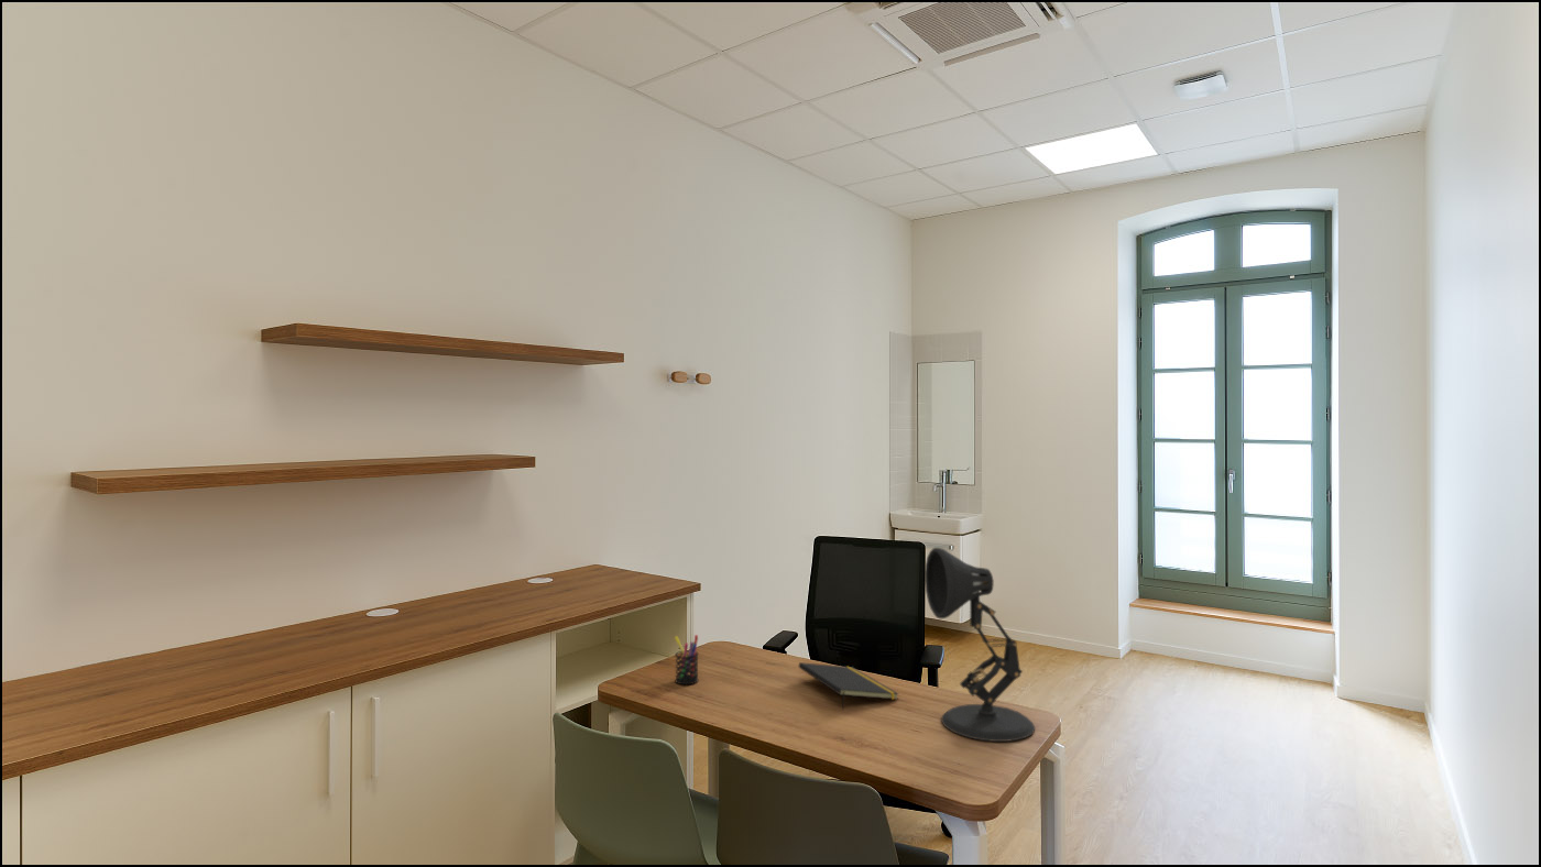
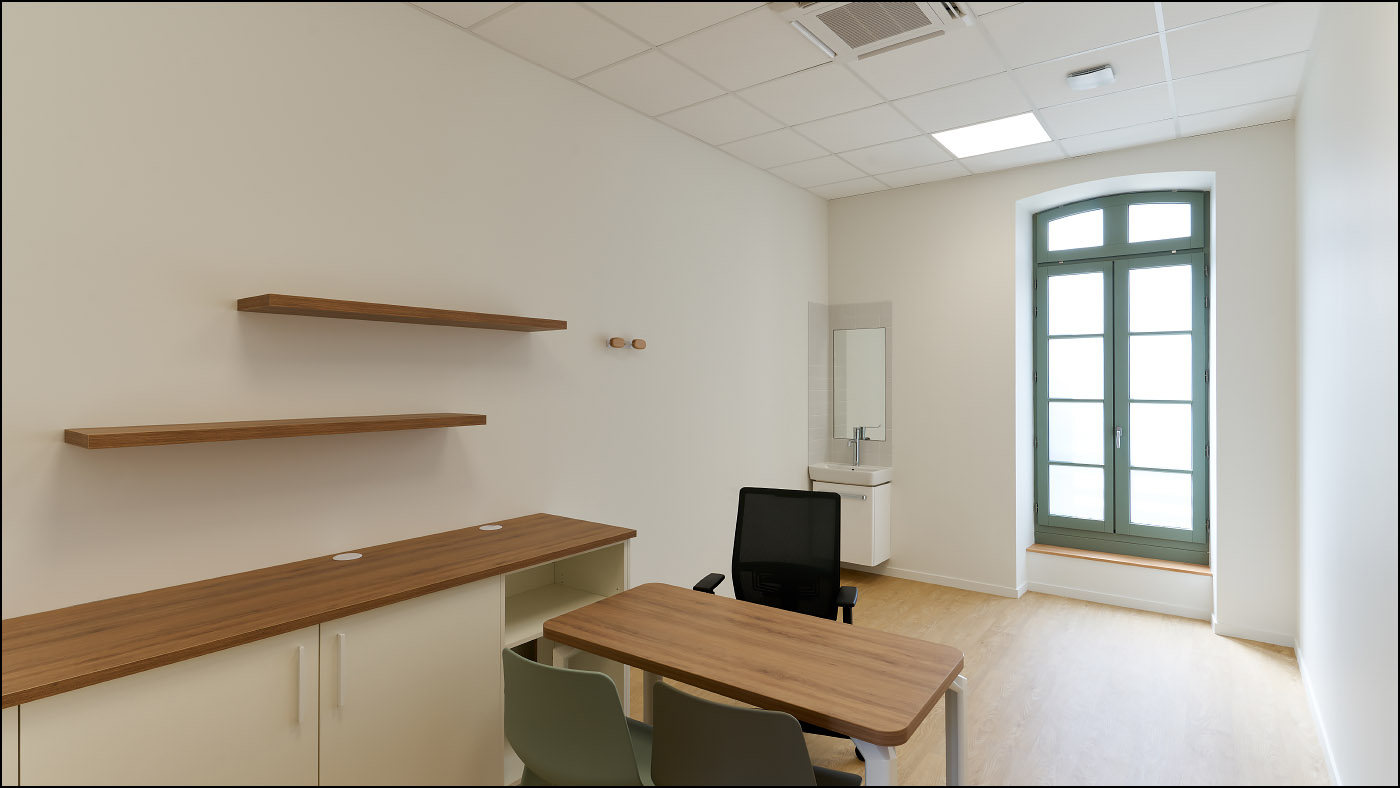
- notepad [798,661,900,711]
- desk lamp [923,547,1036,743]
- pen holder [674,634,699,685]
